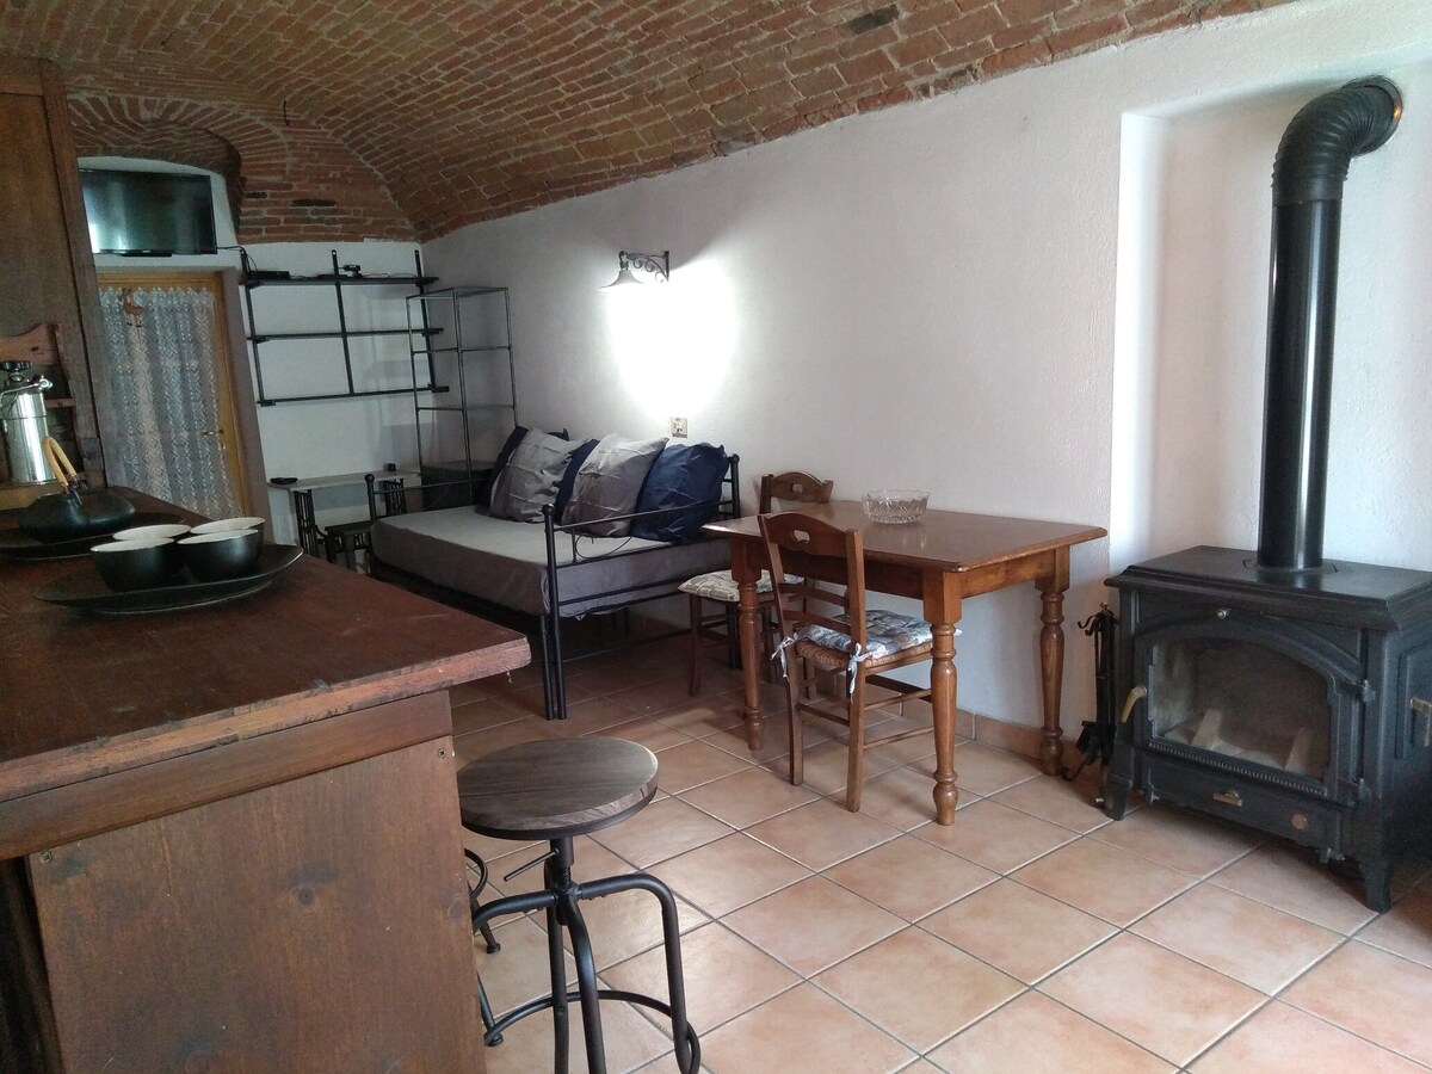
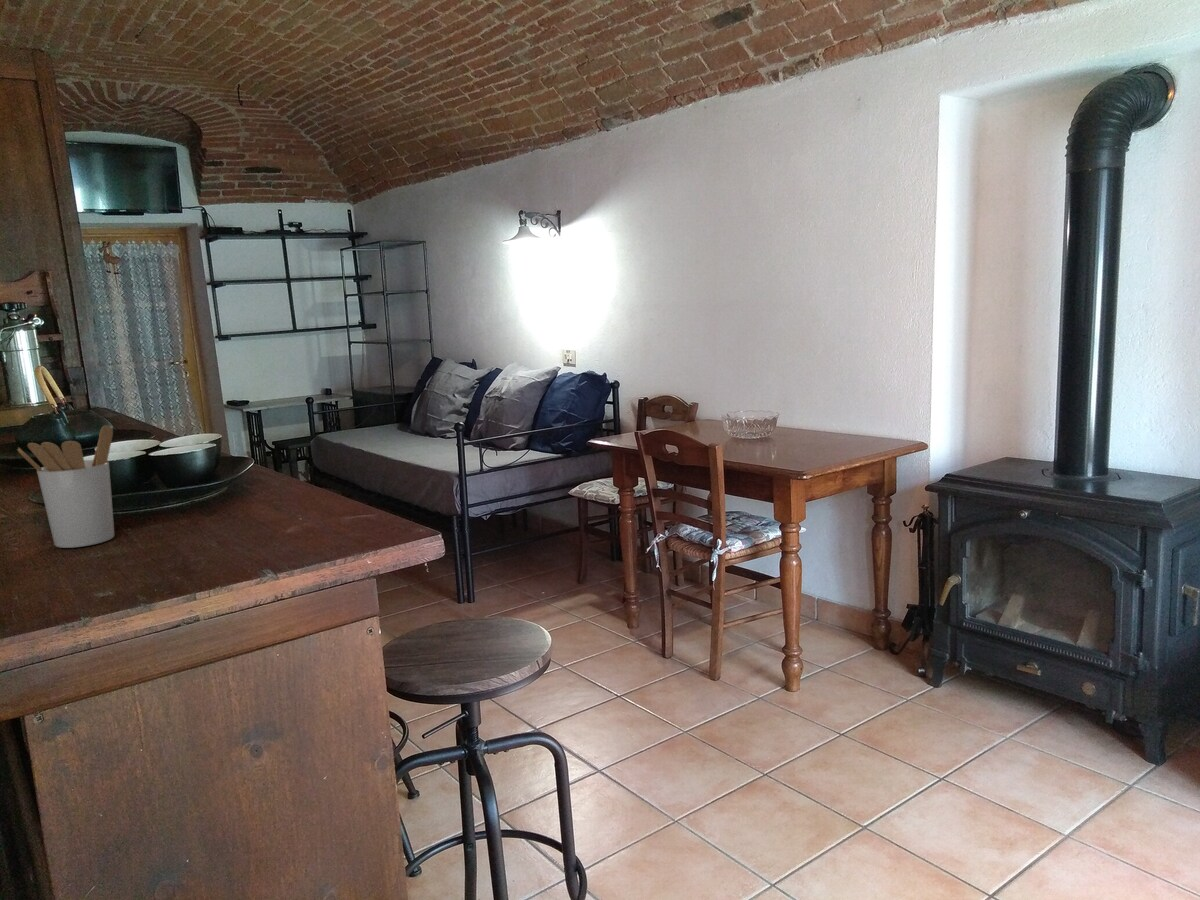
+ utensil holder [16,424,115,549]
